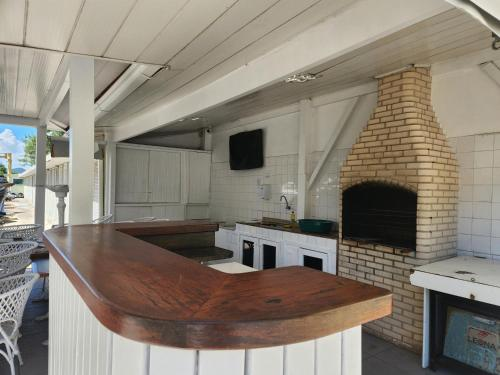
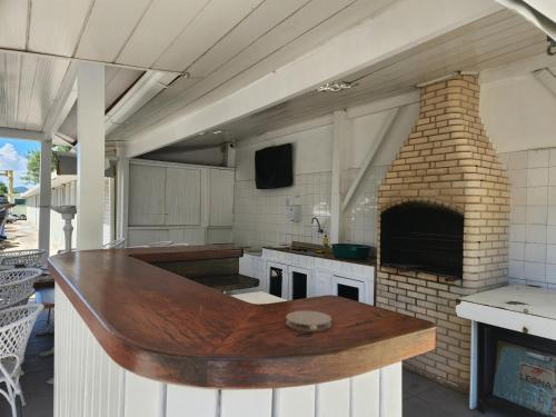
+ coaster [285,310,332,332]
